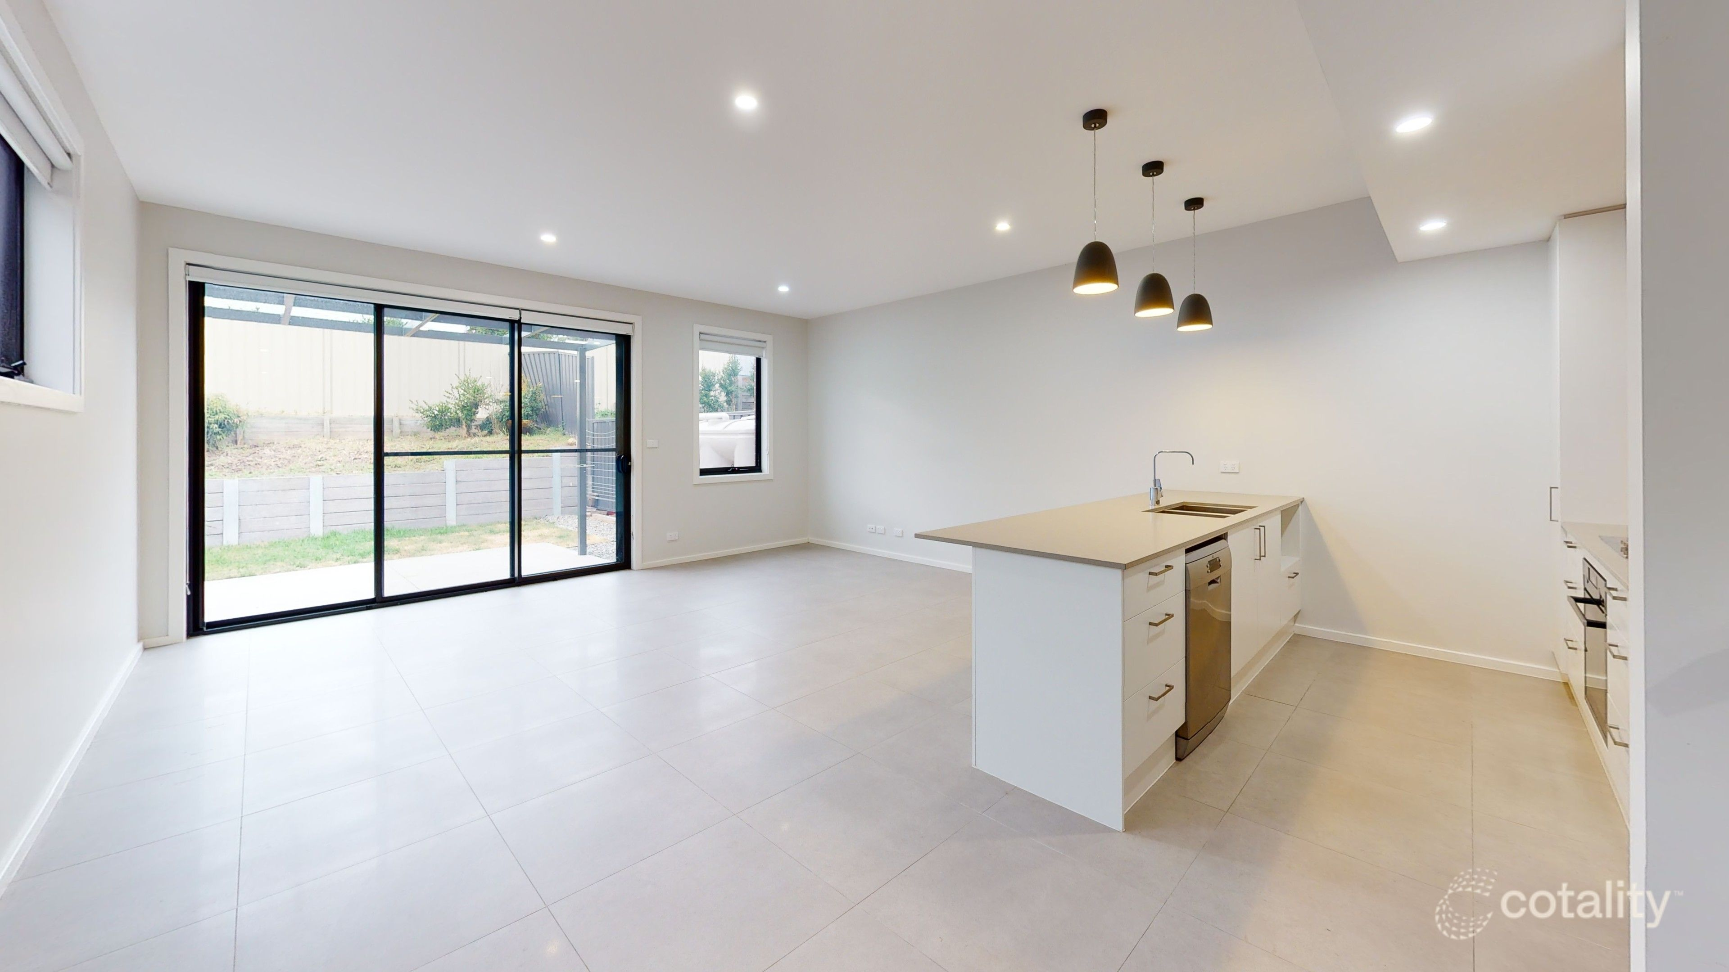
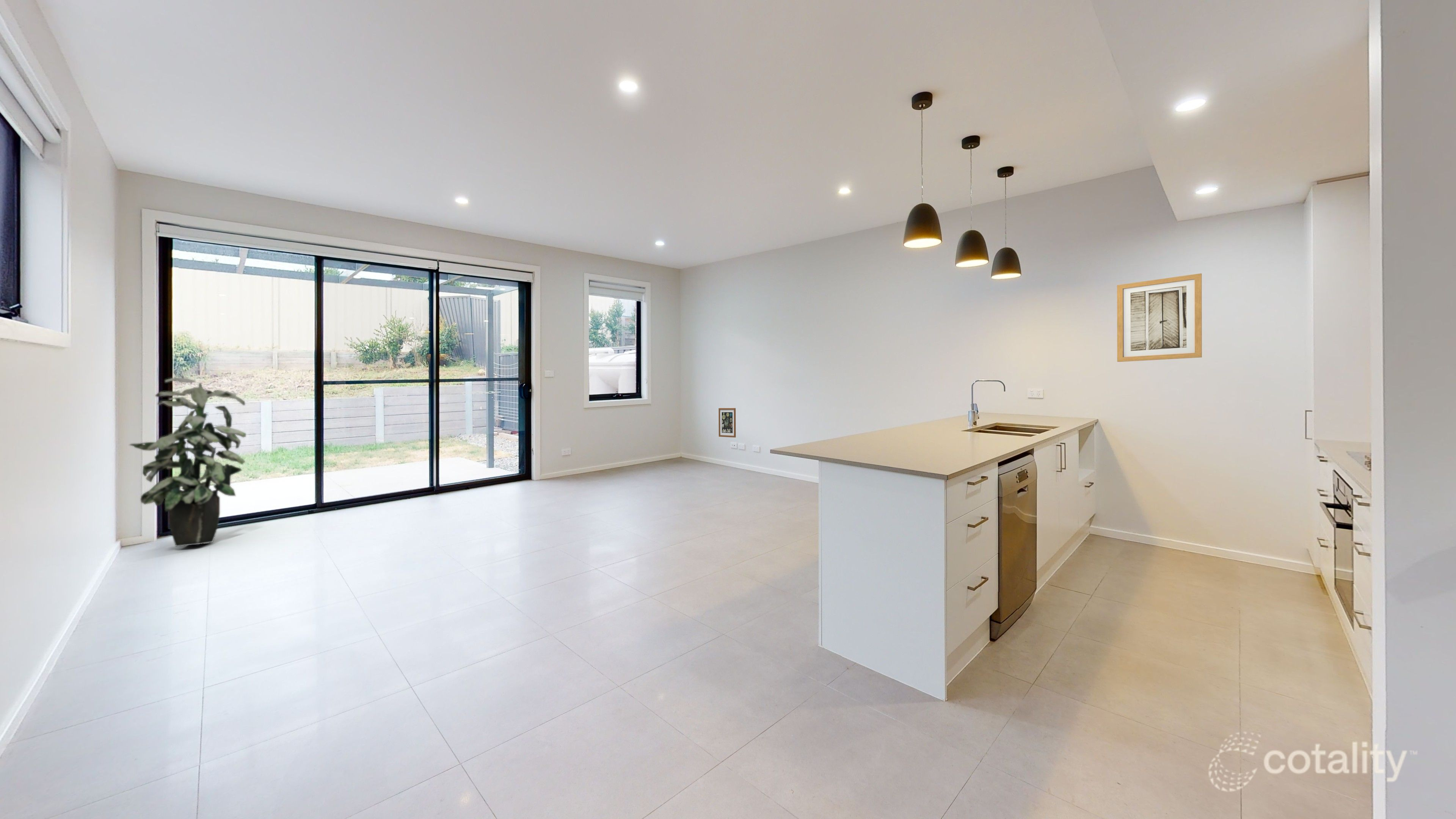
+ wall art [718,408,736,438]
+ wall art [1117,273,1202,362]
+ indoor plant [129,377,246,547]
